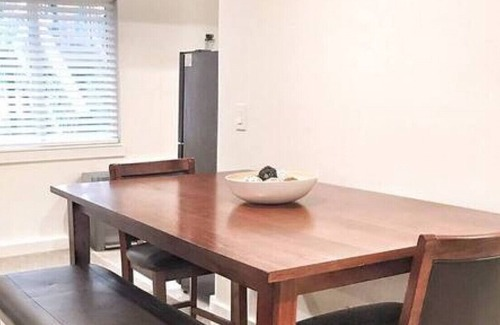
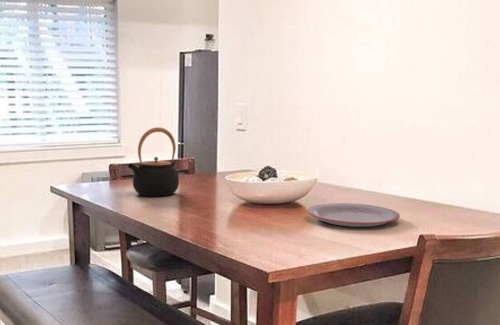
+ teapot [127,126,180,198]
+ plate [306,202,401,228]
